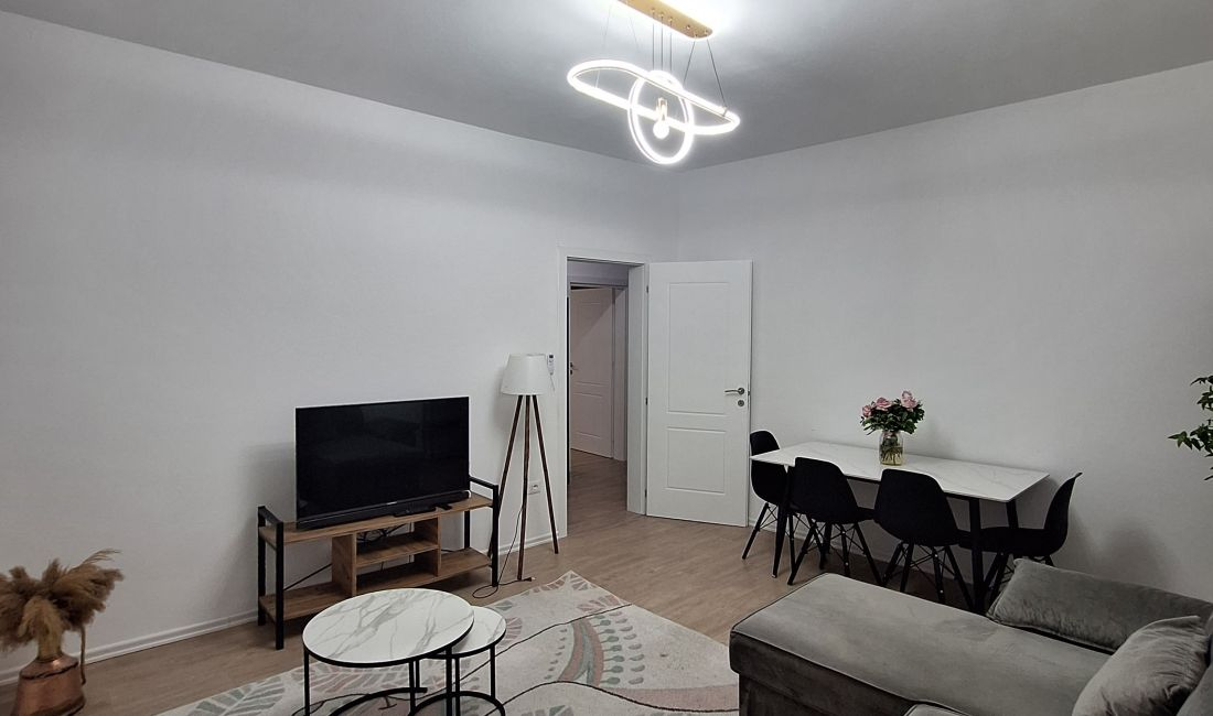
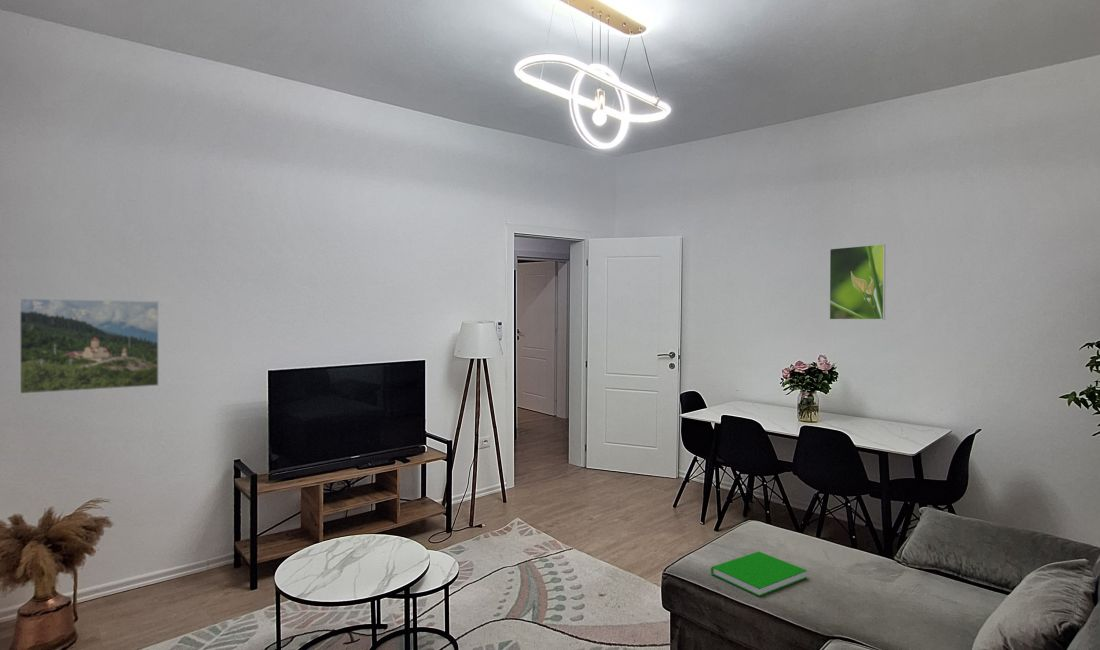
+ book [710,551,808,597]
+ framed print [18,297,160,395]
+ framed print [828,243,886,321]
